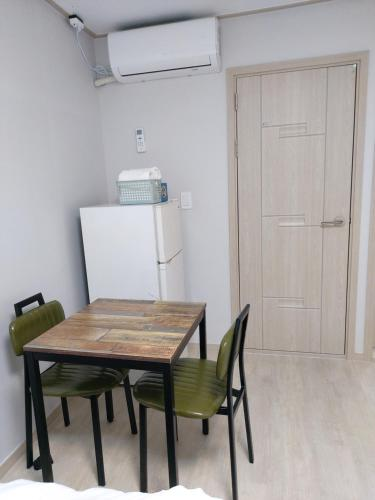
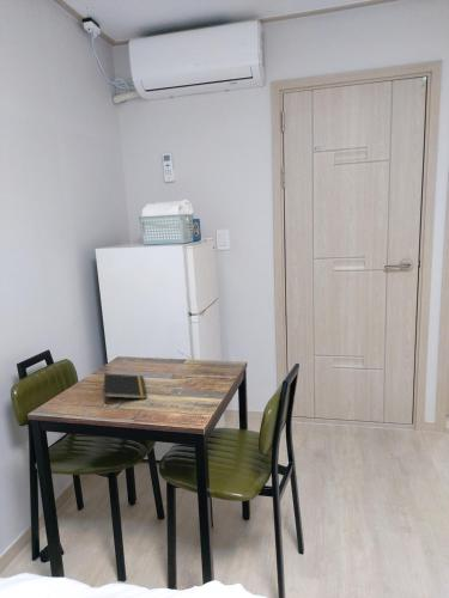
+ notepad [102,373,147,403]
